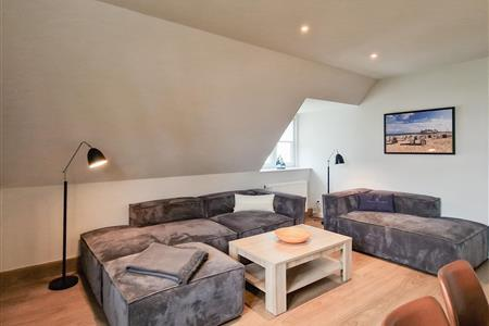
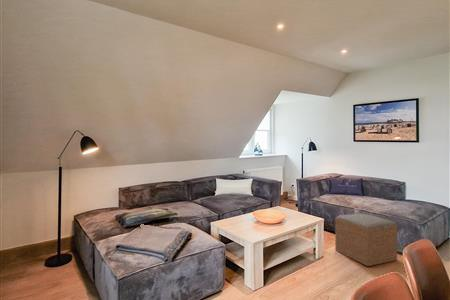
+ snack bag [114,207,182,228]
+ ottoman [334,213,398,267]
